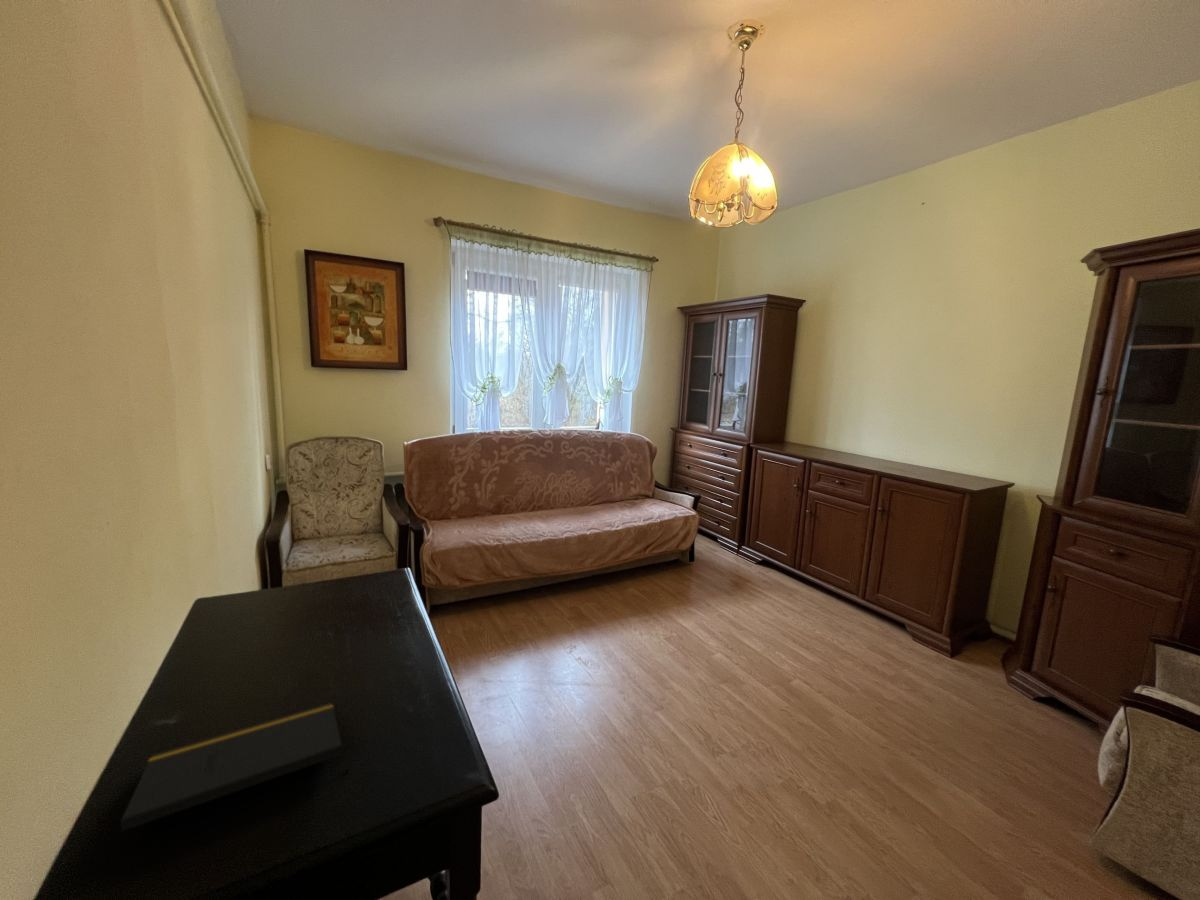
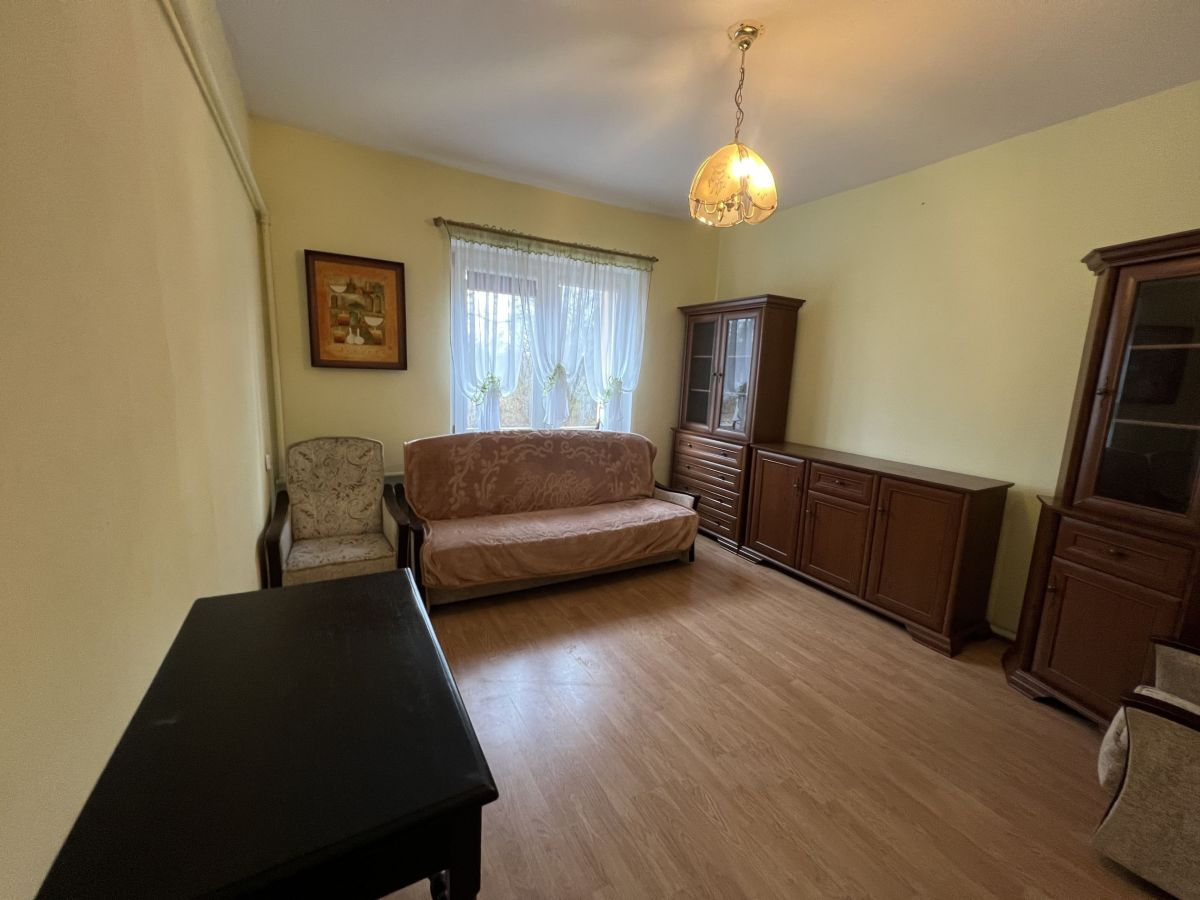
- notepad [120,701,349,832]
